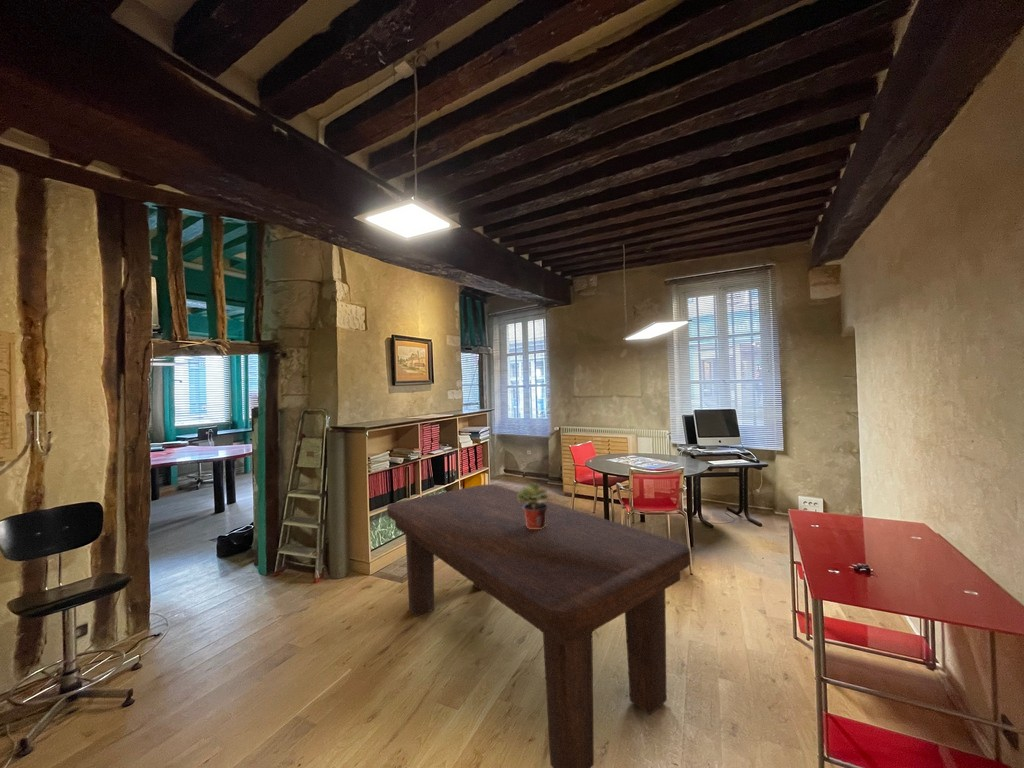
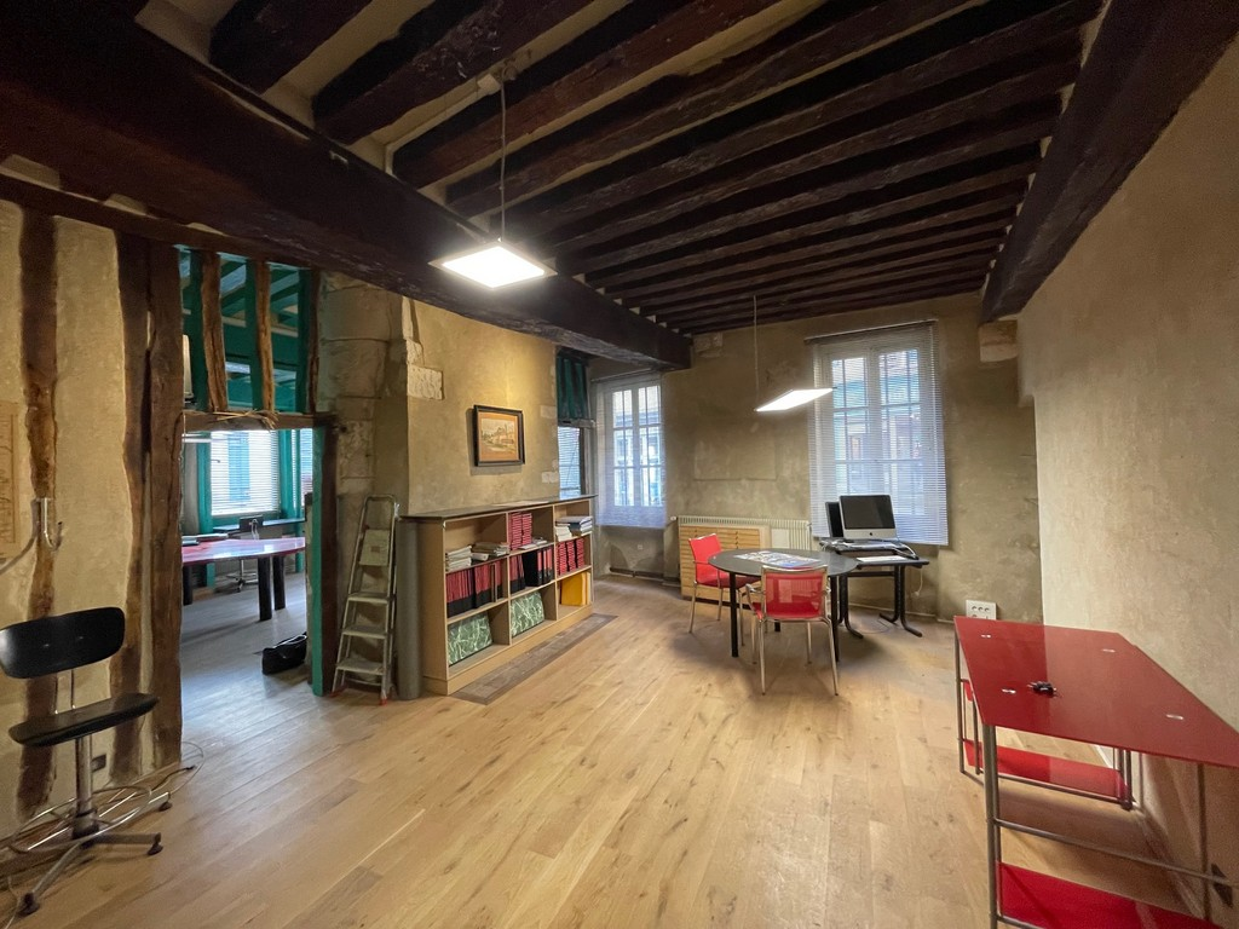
- potted plant [517,482,553,529]
- dining table [386,484,691,768]
